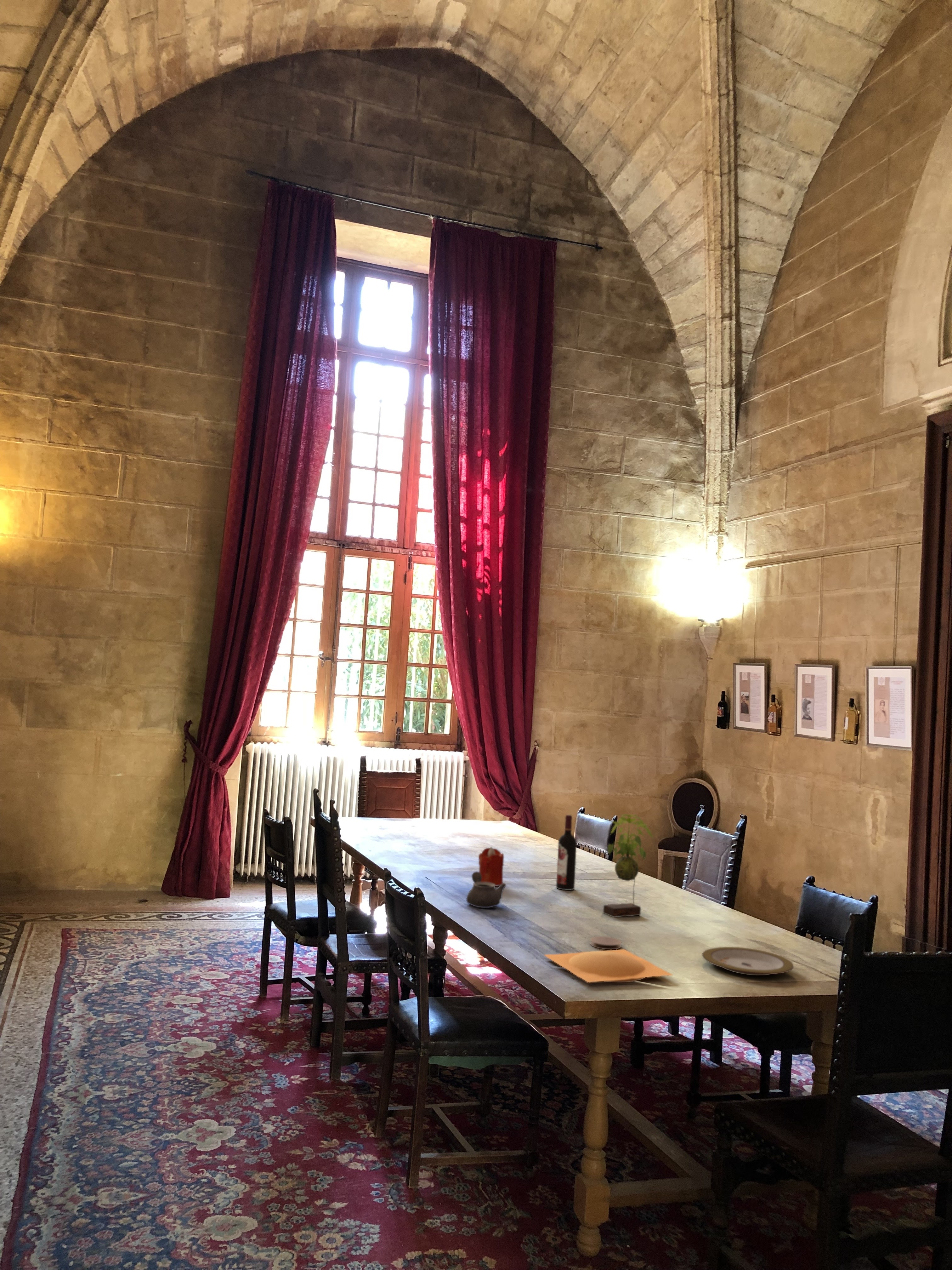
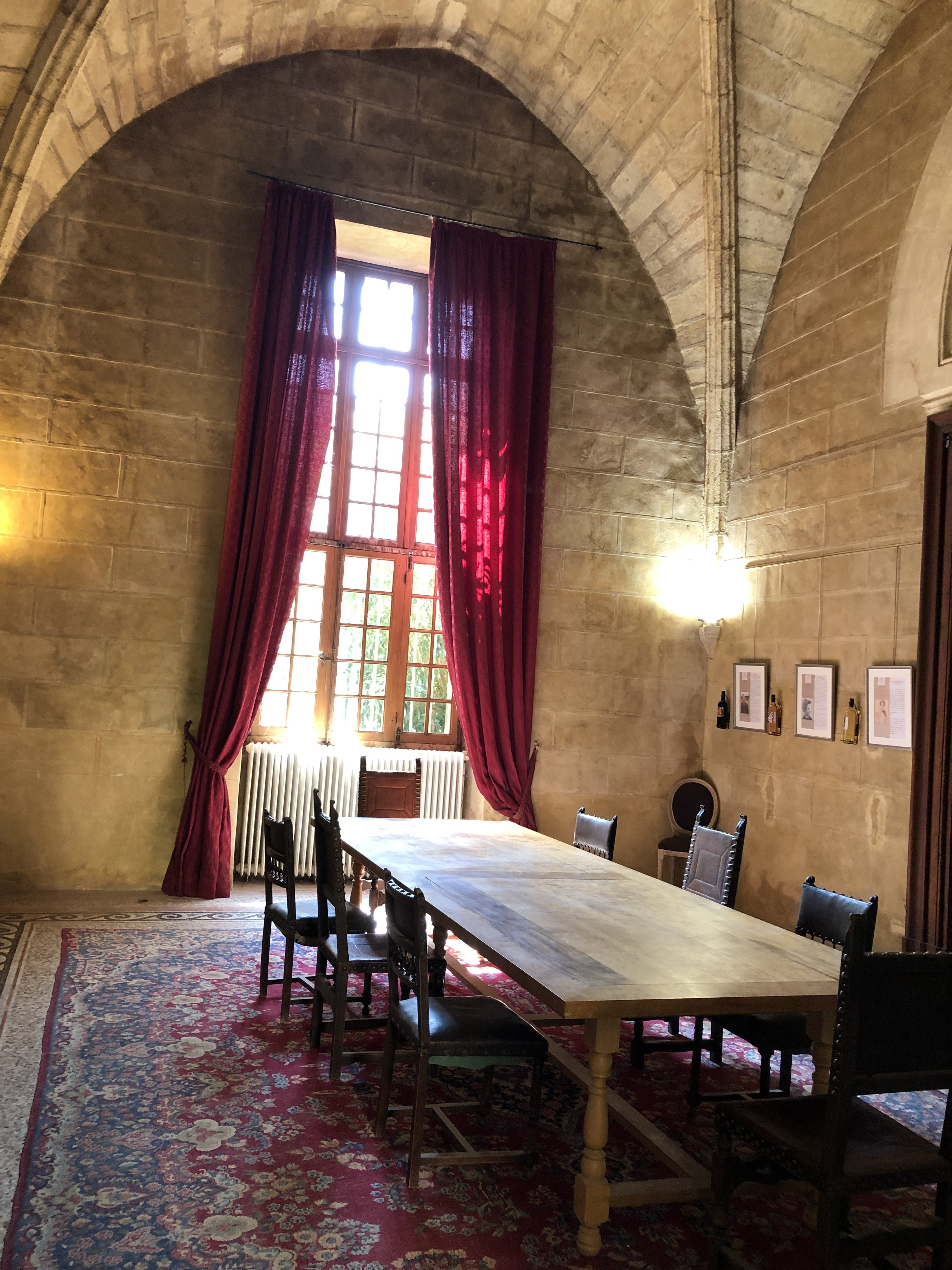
- candle [478,846,504,886]
- teapot [466,871,507,908]
- plate [702,947,794,976]
- plate [543,949,673,983]
- wine bottle [556,815,577,890]
- coaster [590,936,622,950]
- plant [603,813,653,918]
